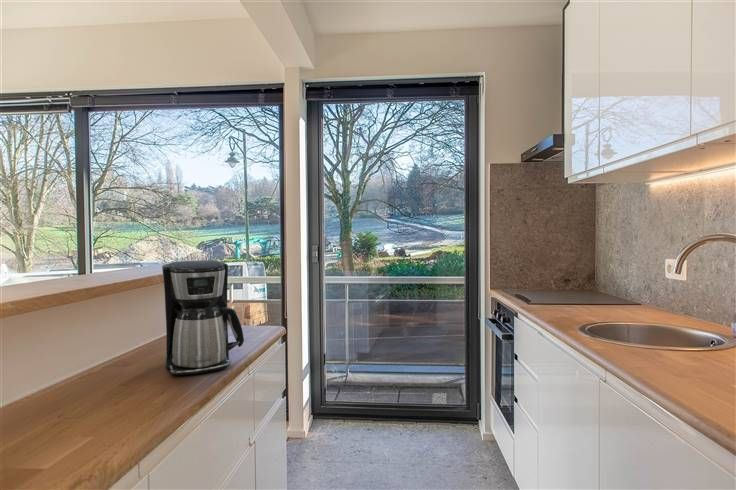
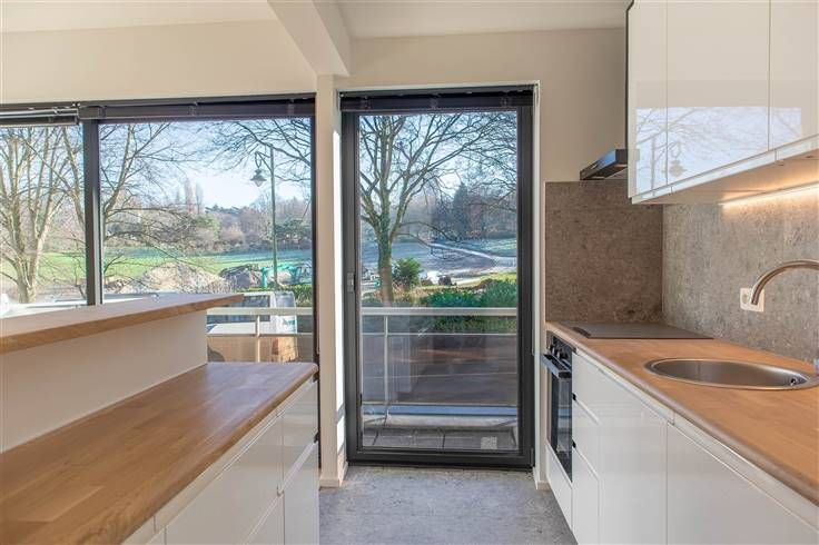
- coffee maker [161,259,245,376]
